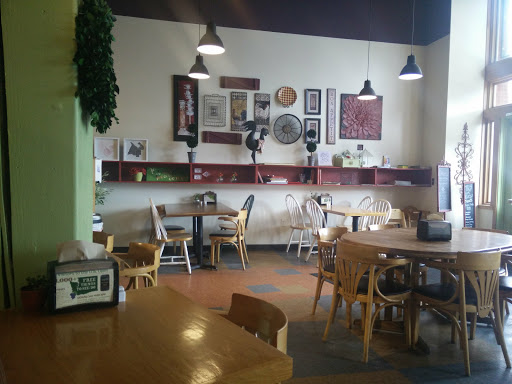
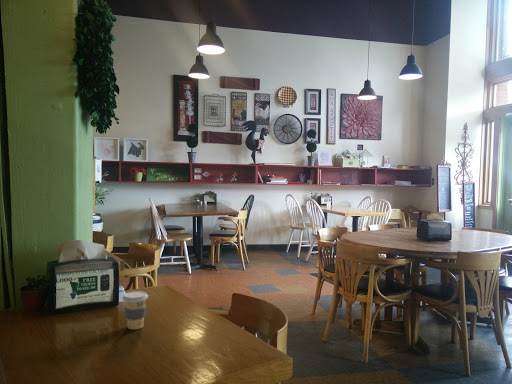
+ coffee cup [121,290,149,331]
